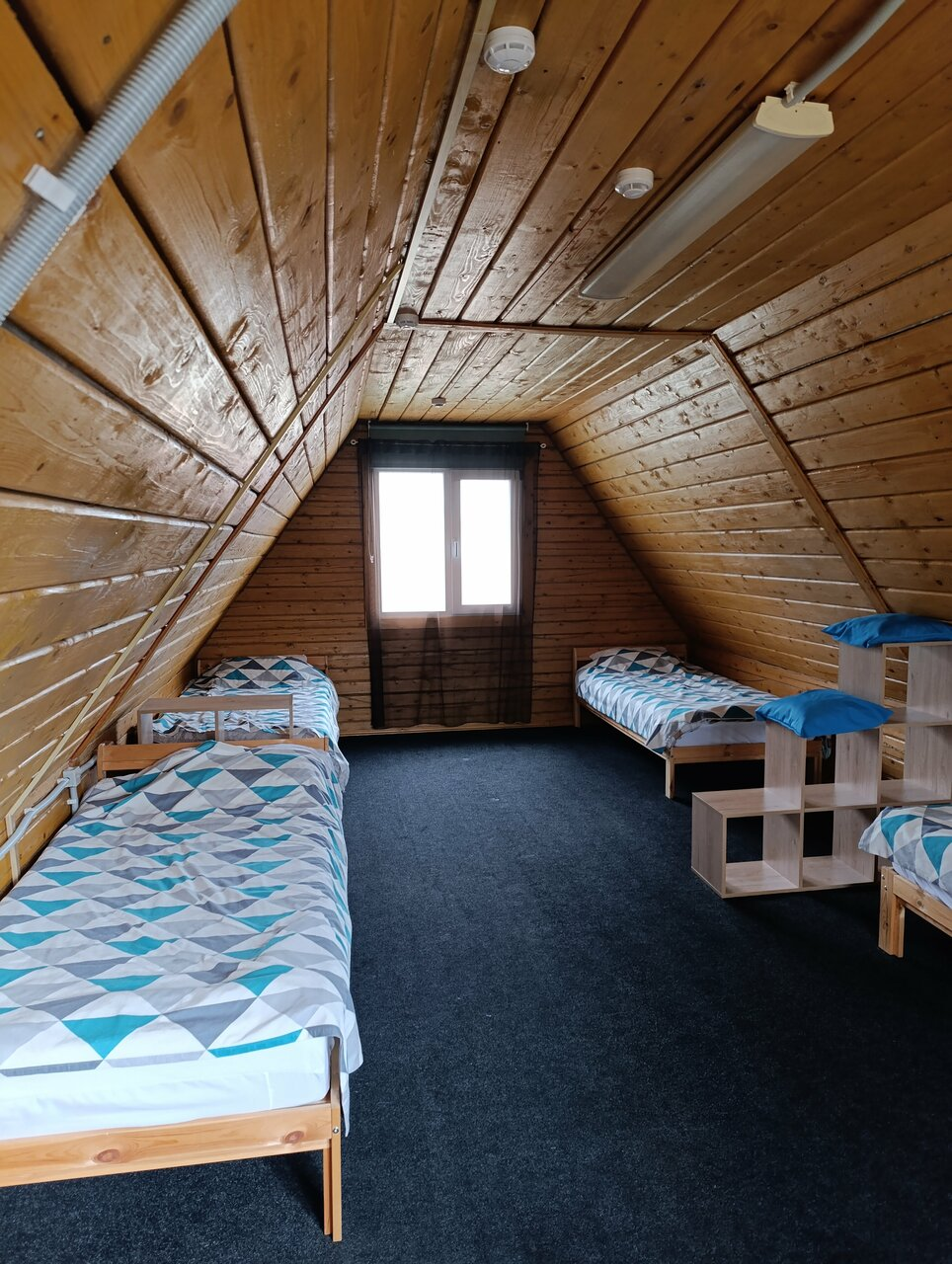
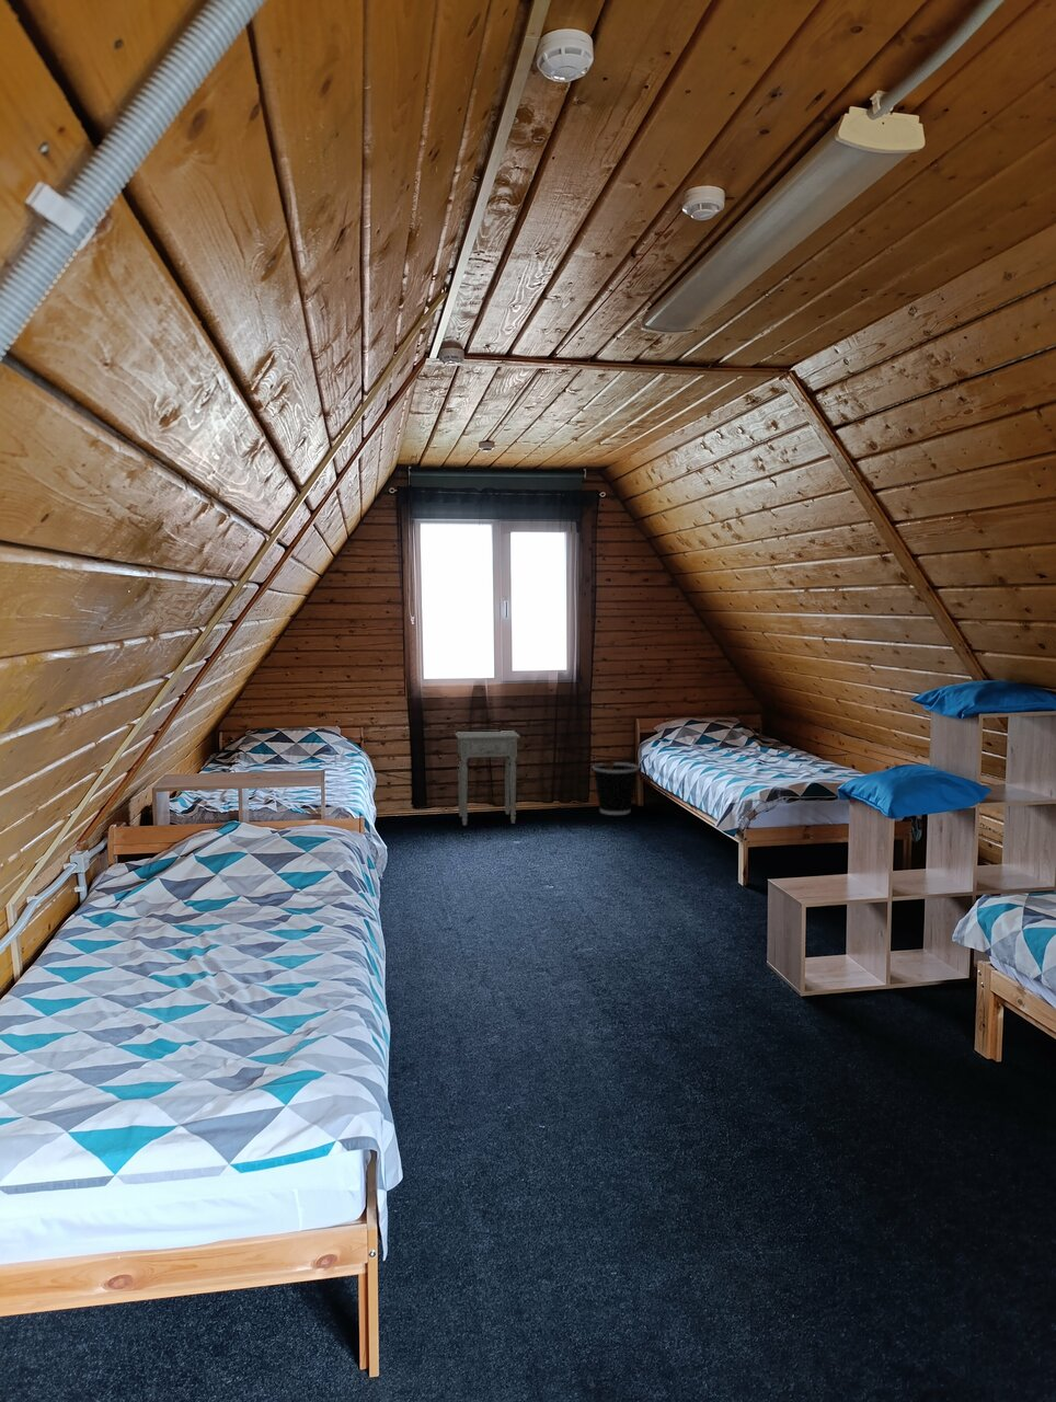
+ nightstand [454,730,521,826]
+ wastebasket [590,761,640,816]
